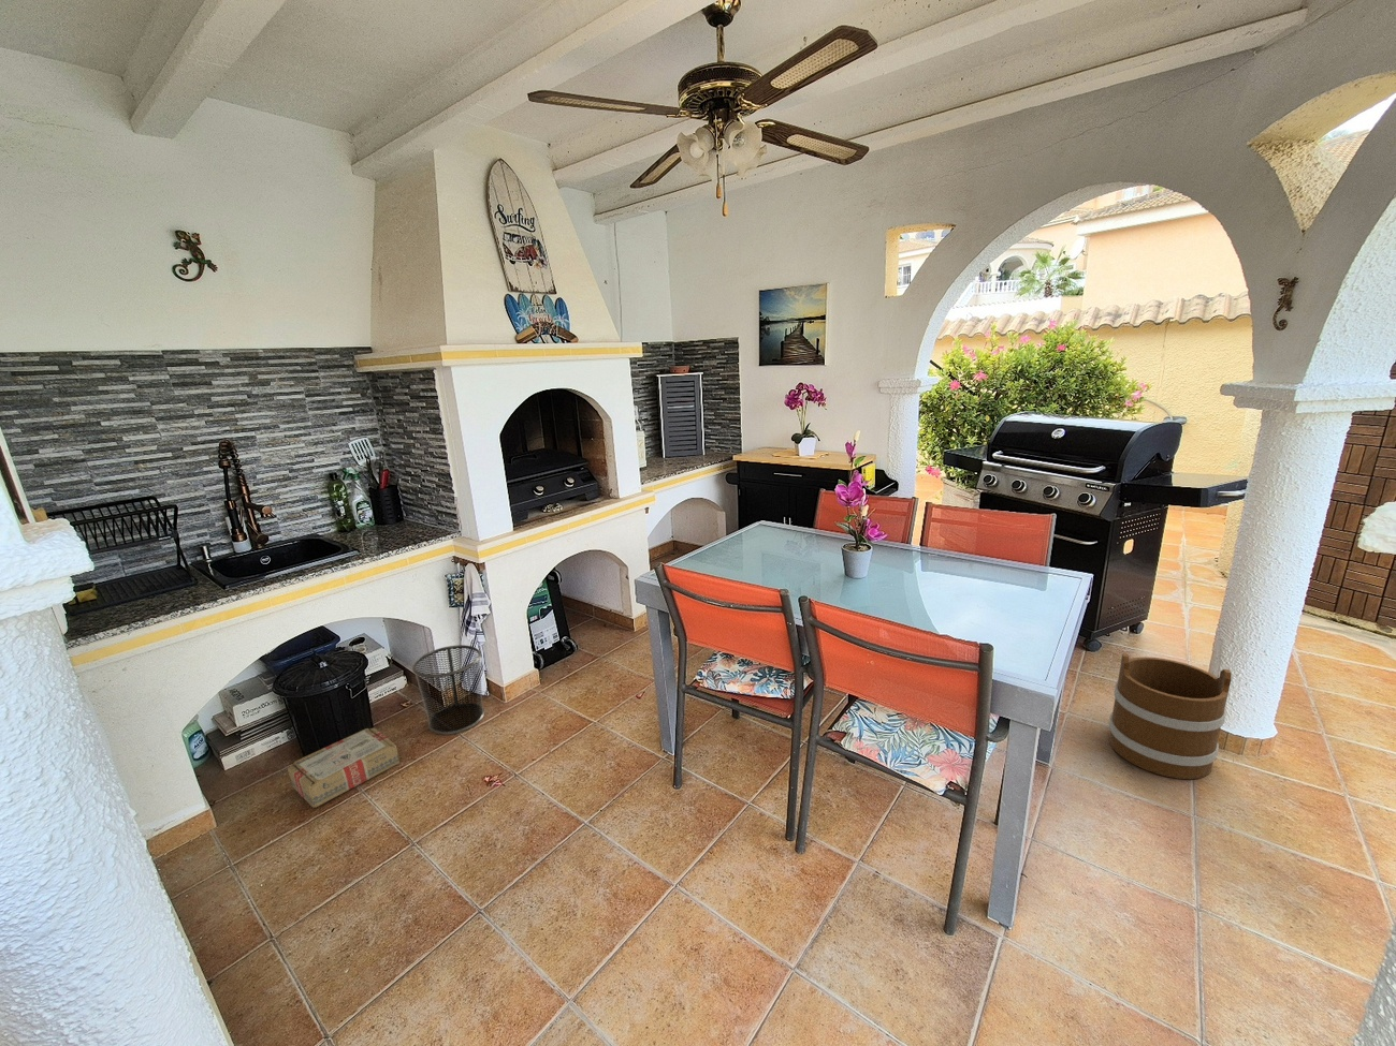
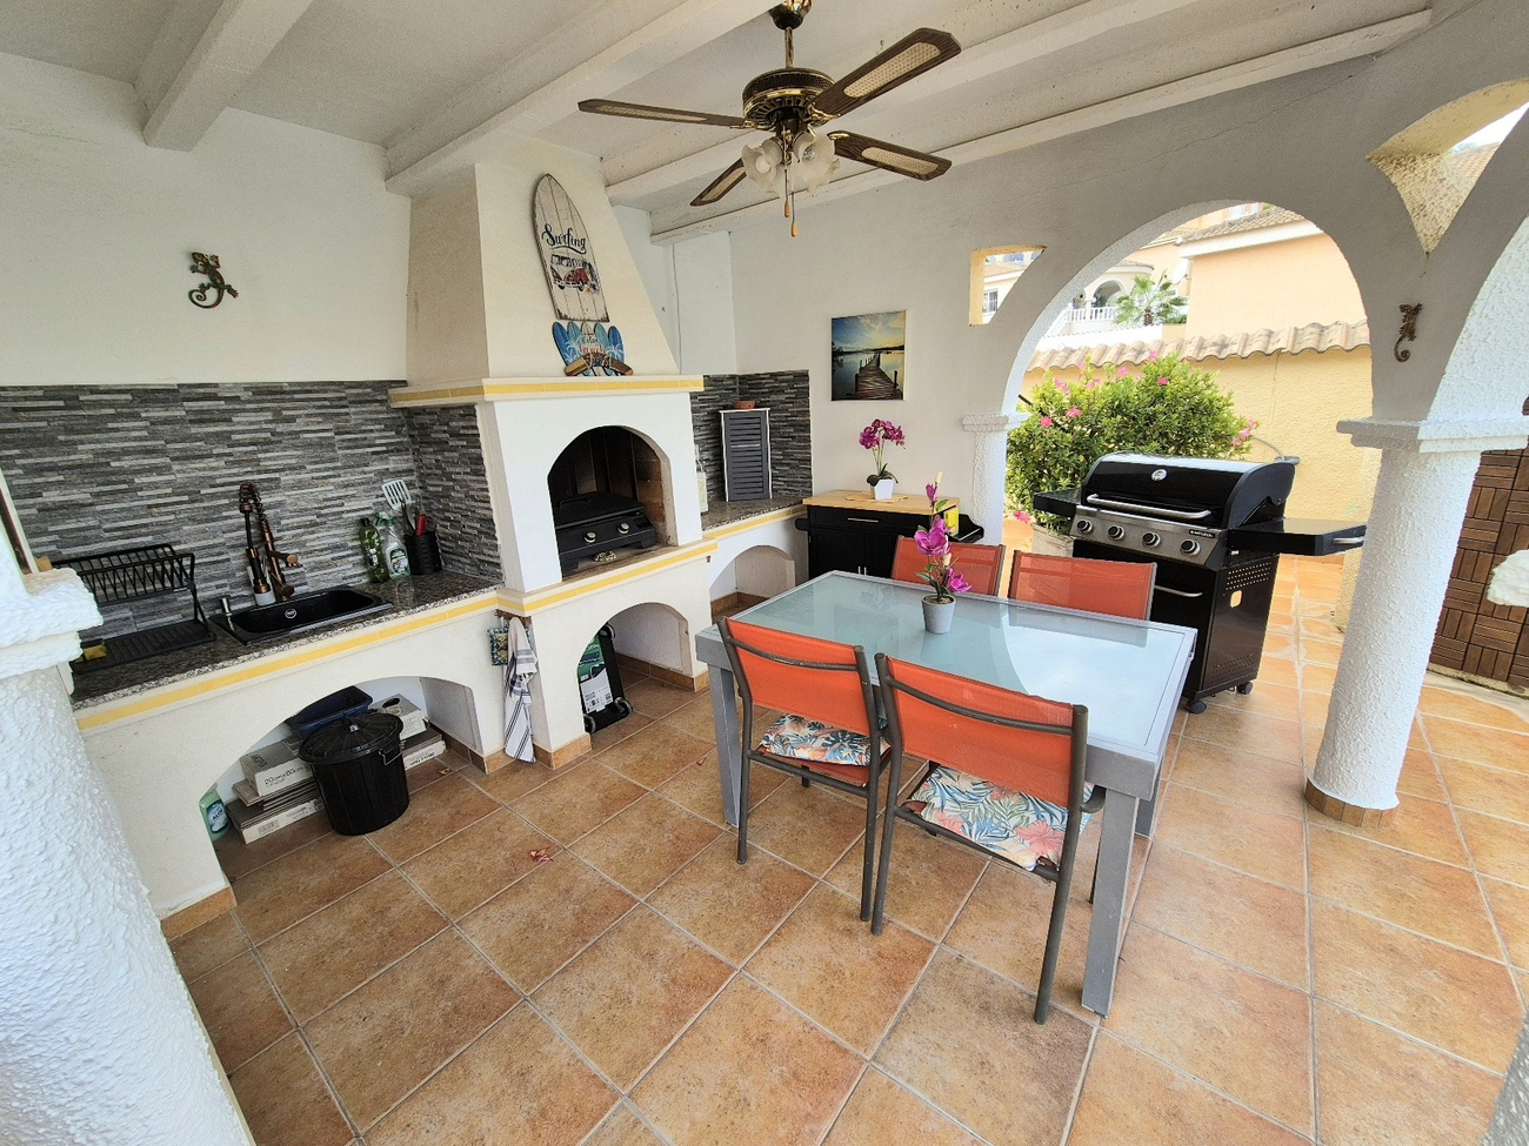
- carton [287,727,400,809]
- waste bin [411,644,486,735]
- bucket [1108,653,1232,780]
